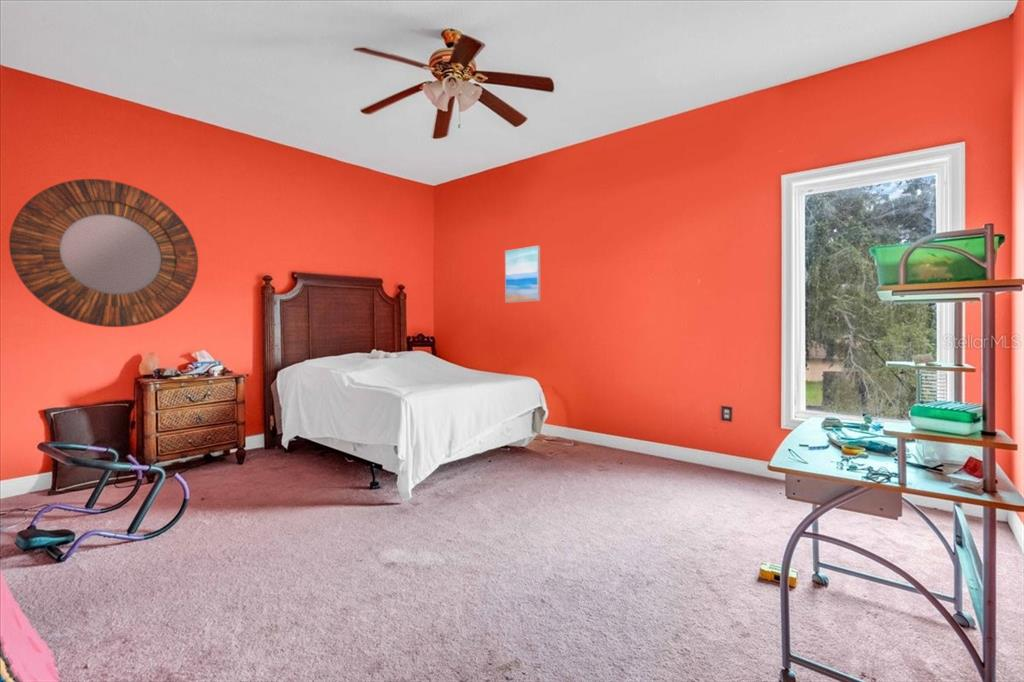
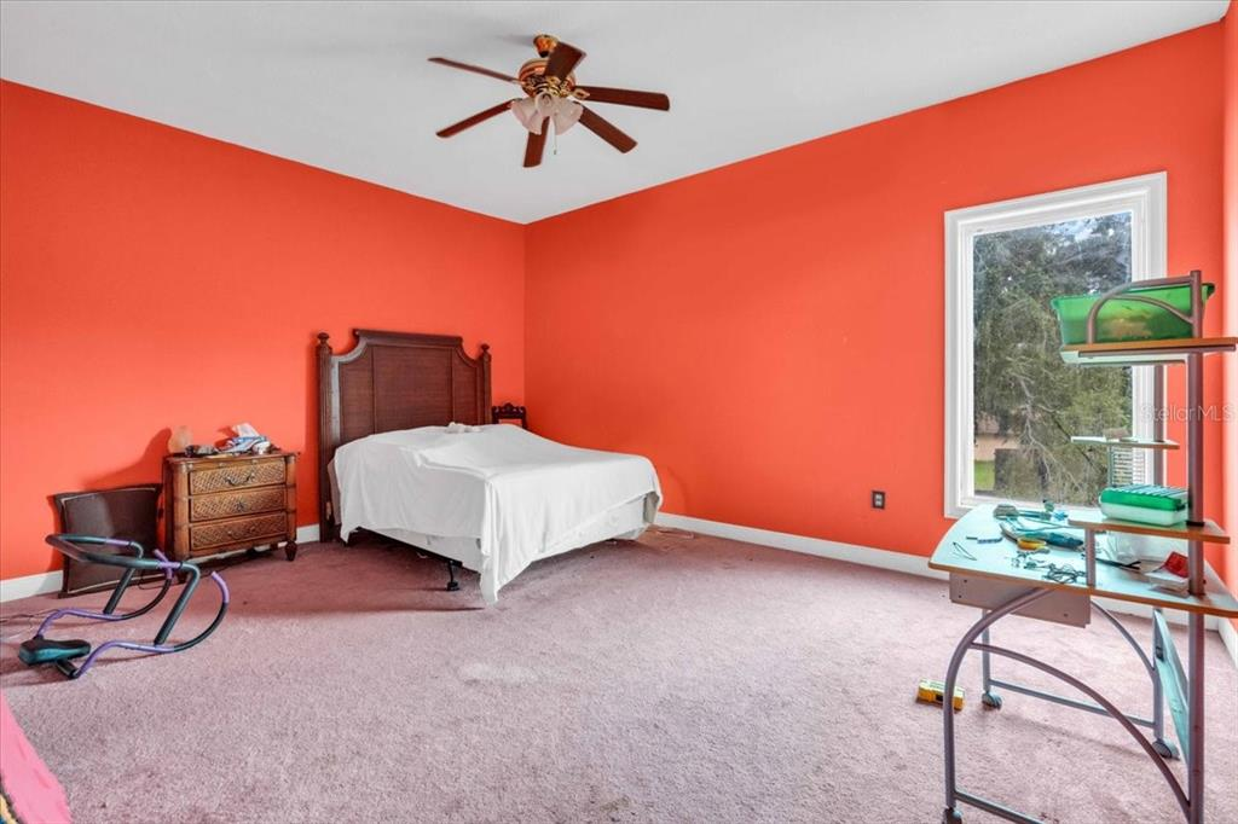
- wall art [504,245,541,304]
- home mirror [8,178,199,328]
